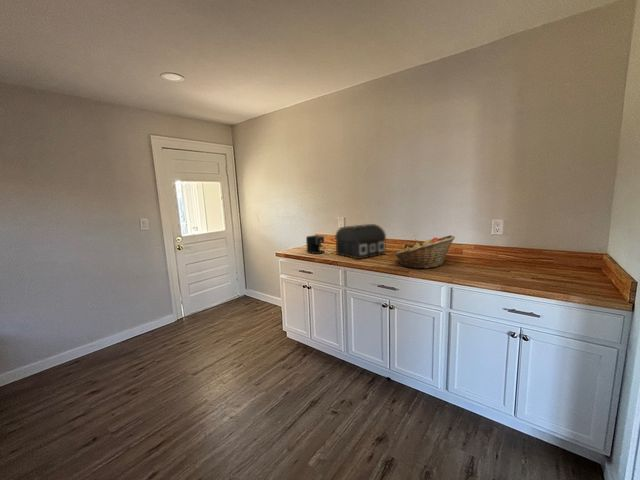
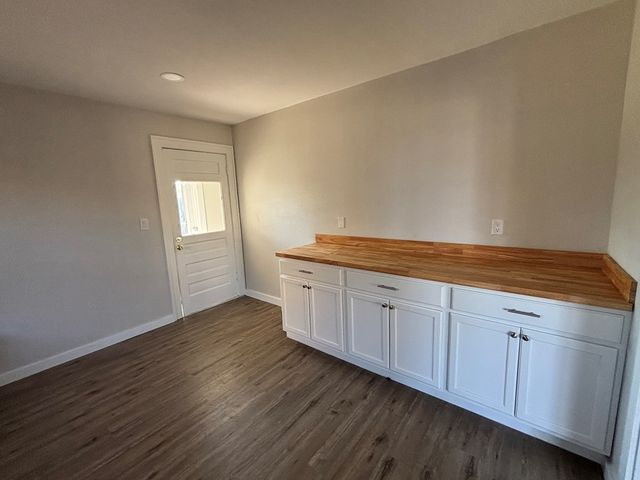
- treasure chest [334,223,387,260]
- coffee maker [305,234,327,255]
- fruit basket [394,234,456,270]
